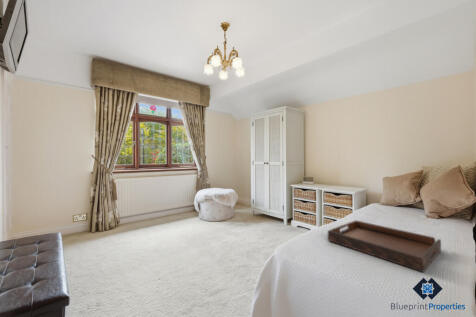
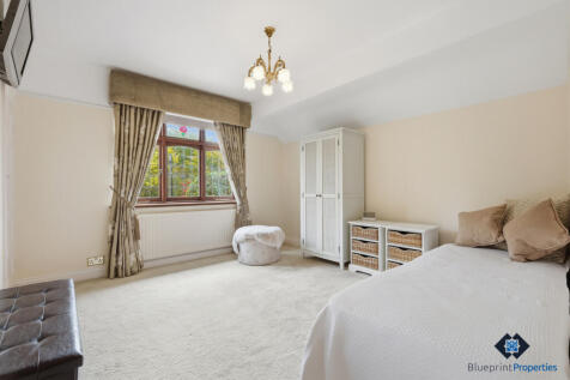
- serving tray [327,219,442,273]
